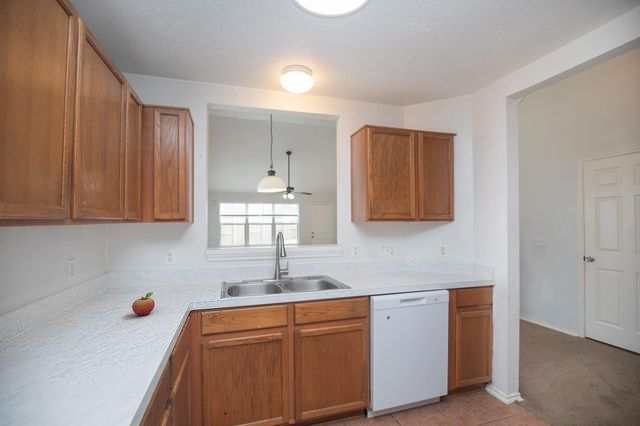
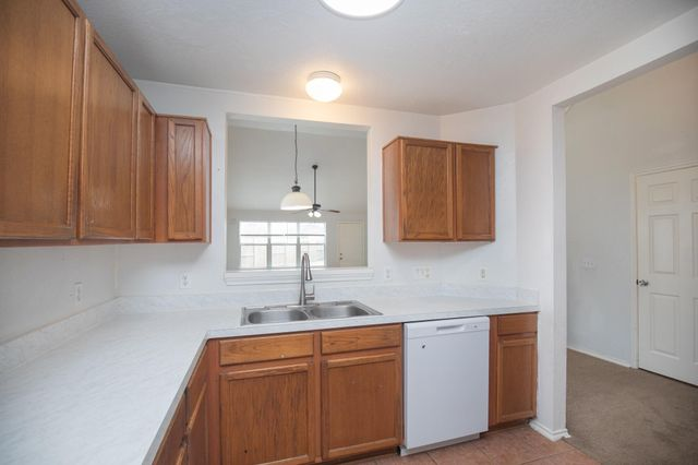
- fruit [131,291,156,316]
